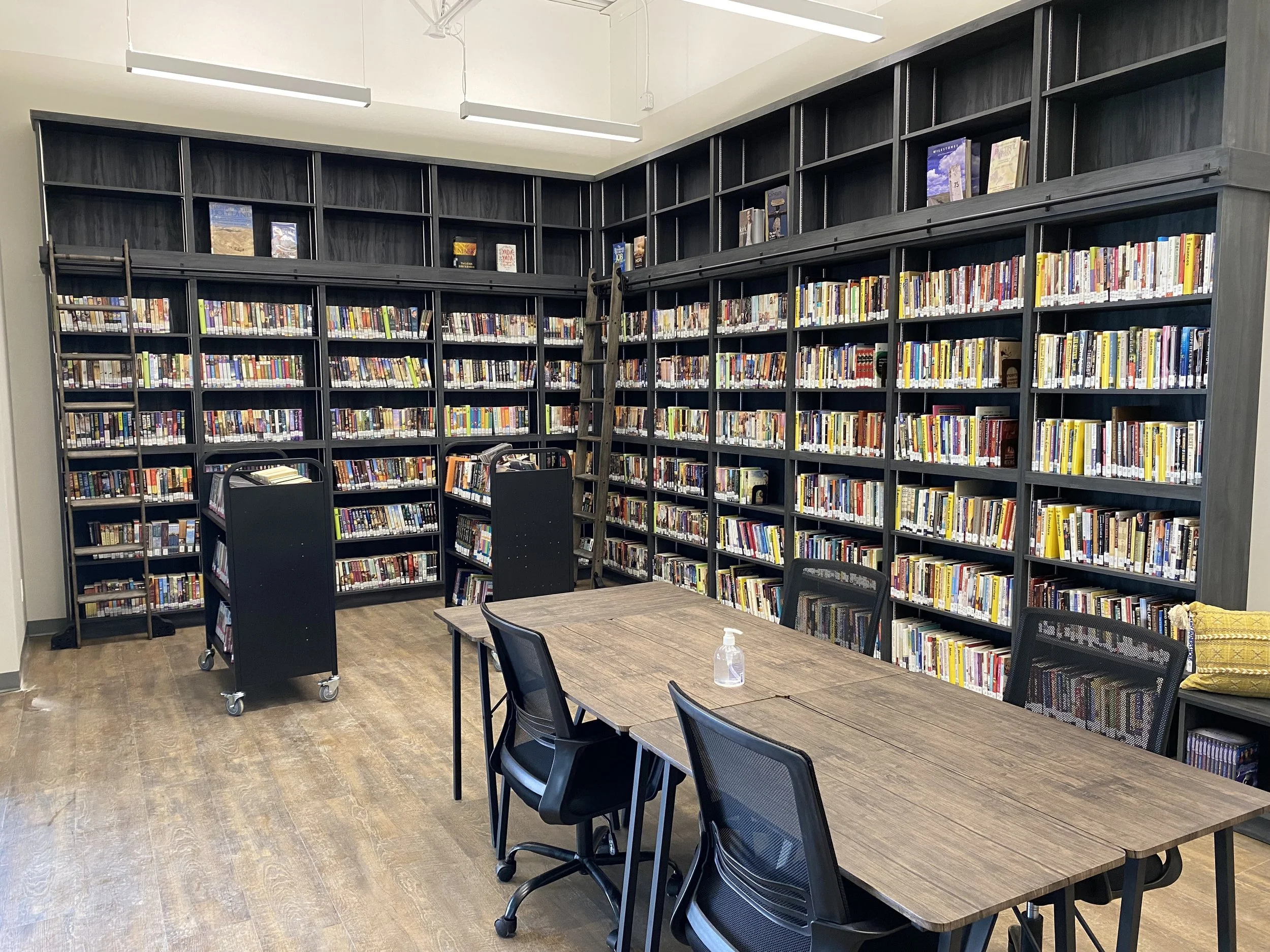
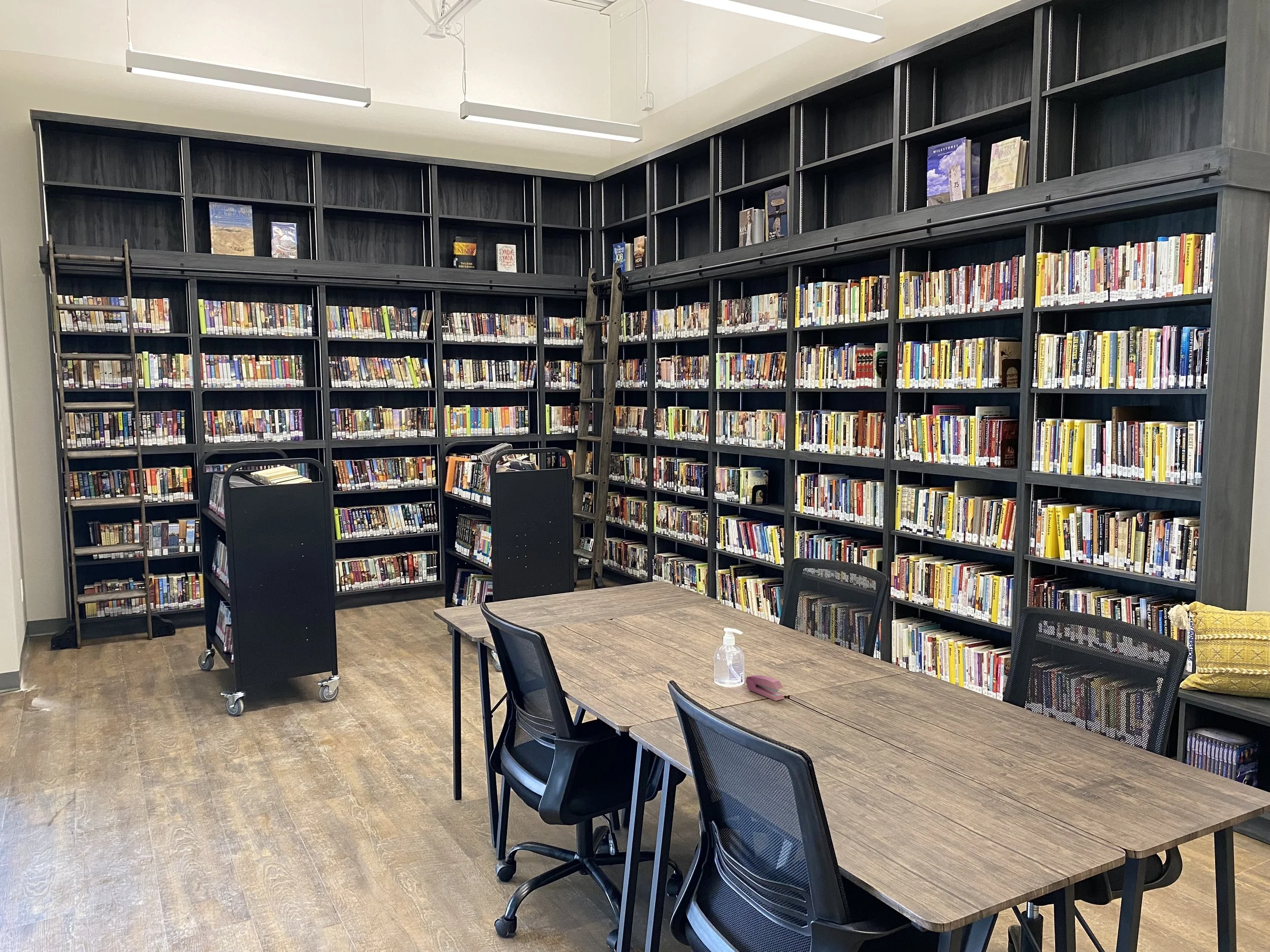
+ stapler [745,675,785,701]
